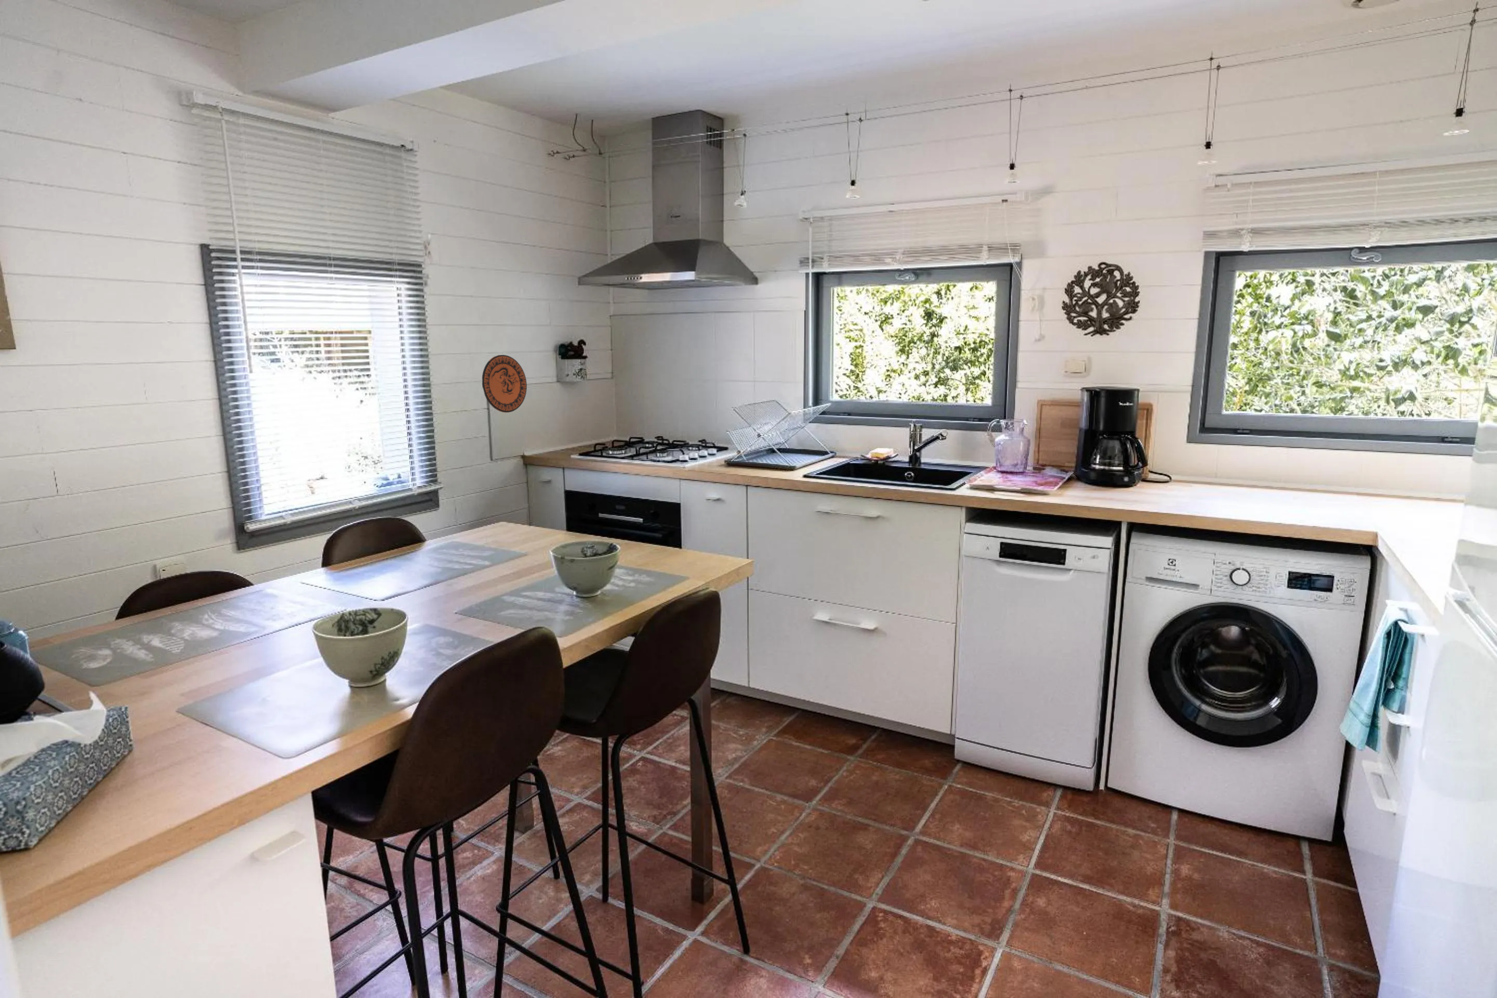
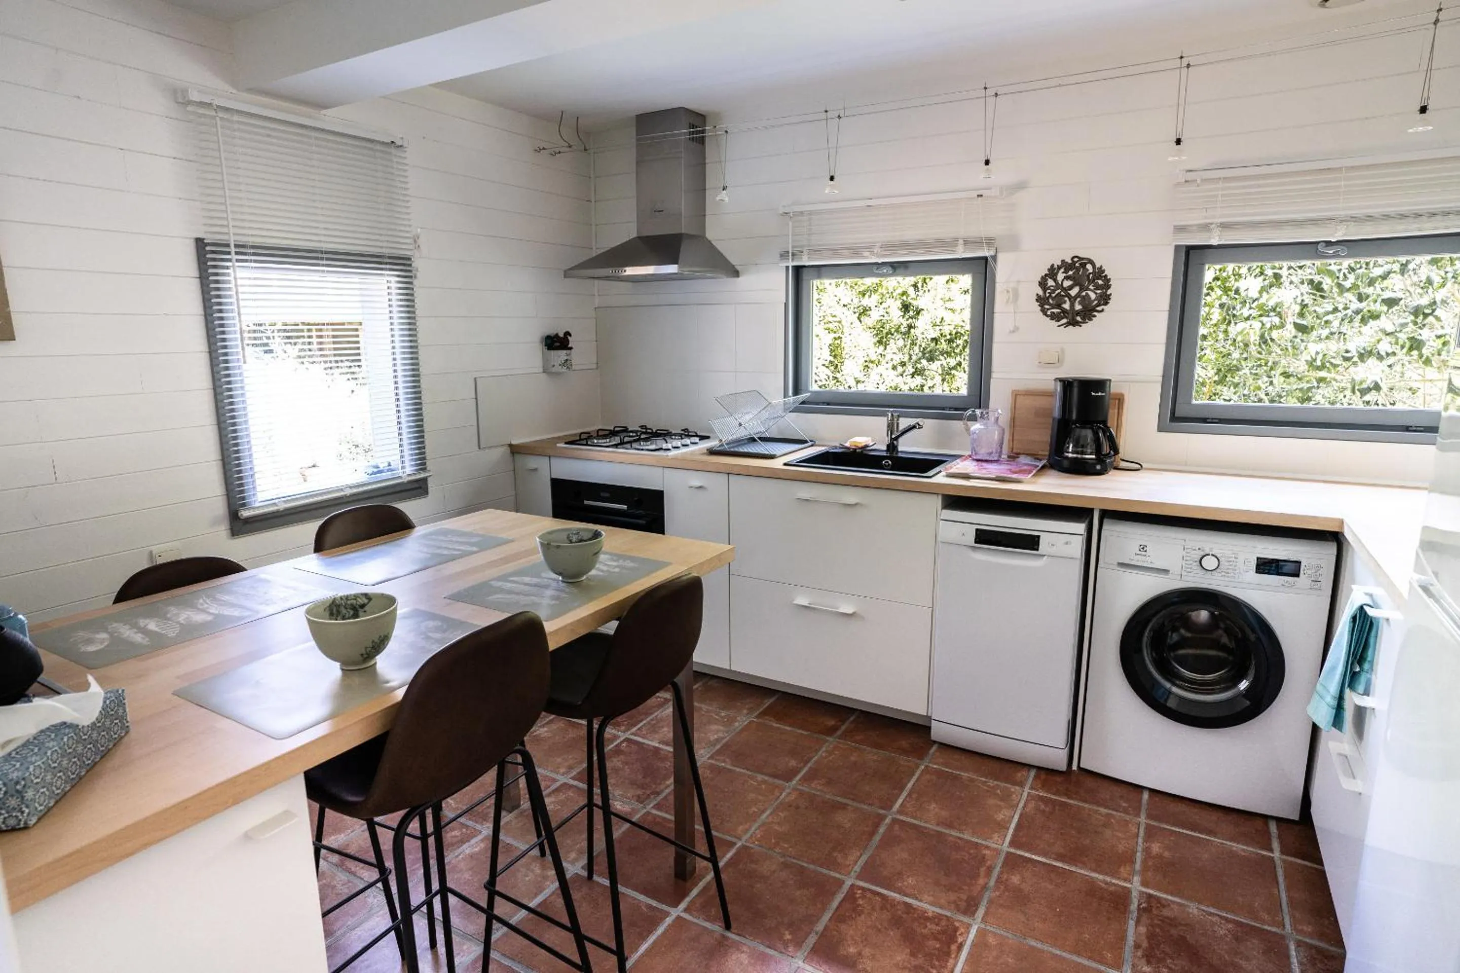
- decorative plate [481,354,528,413]
